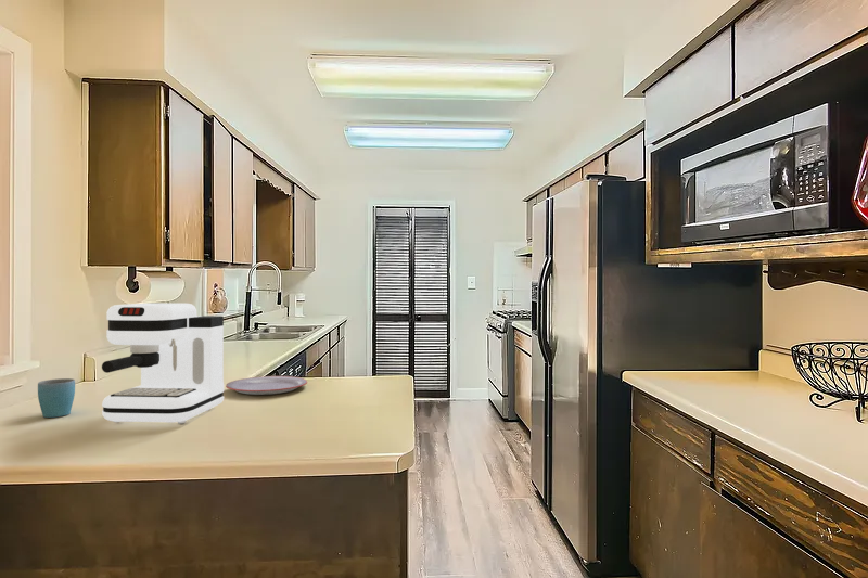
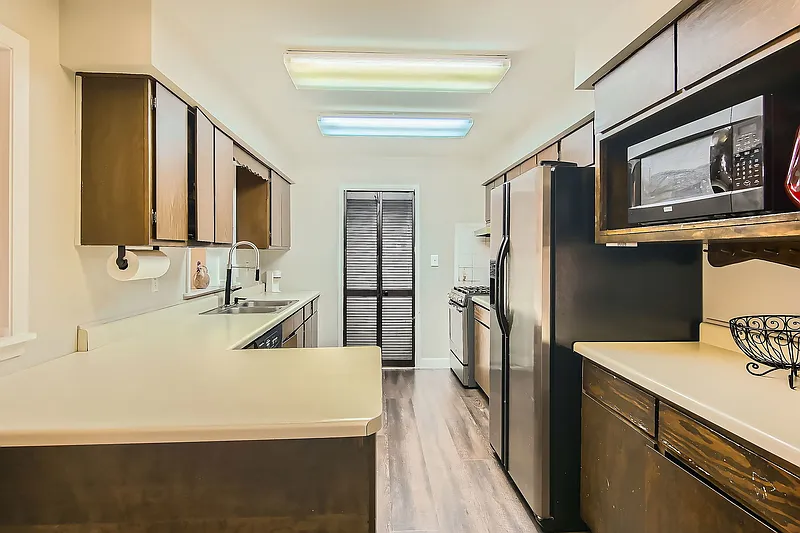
- plate [225,375,308,396]
- mug [37,377,76,419]
- coffee maker [101,303,225,424]
